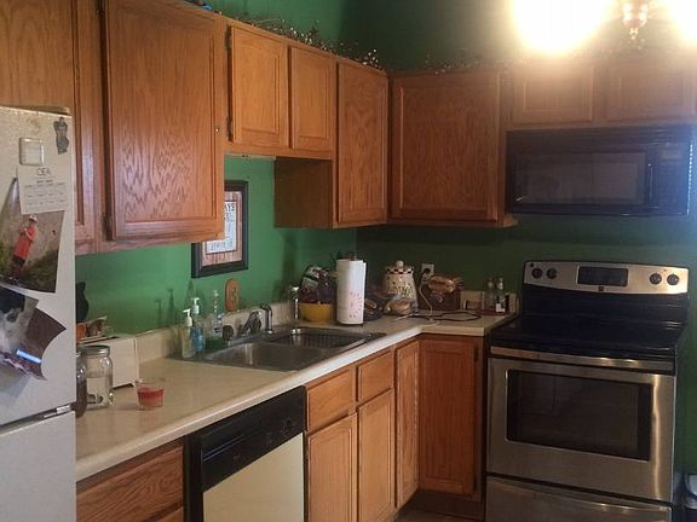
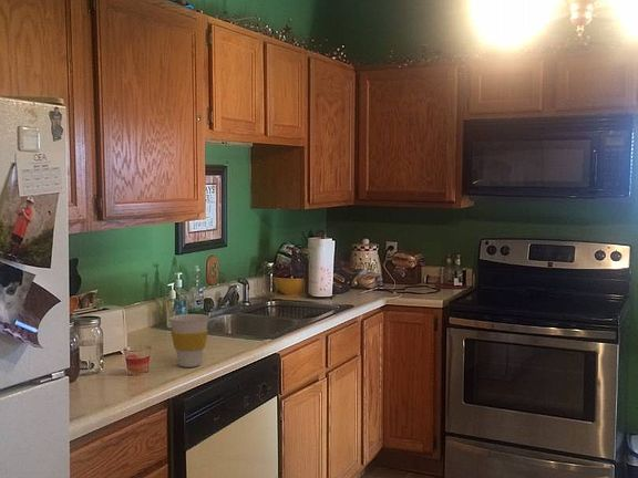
+ cup [168,313,210,368]
